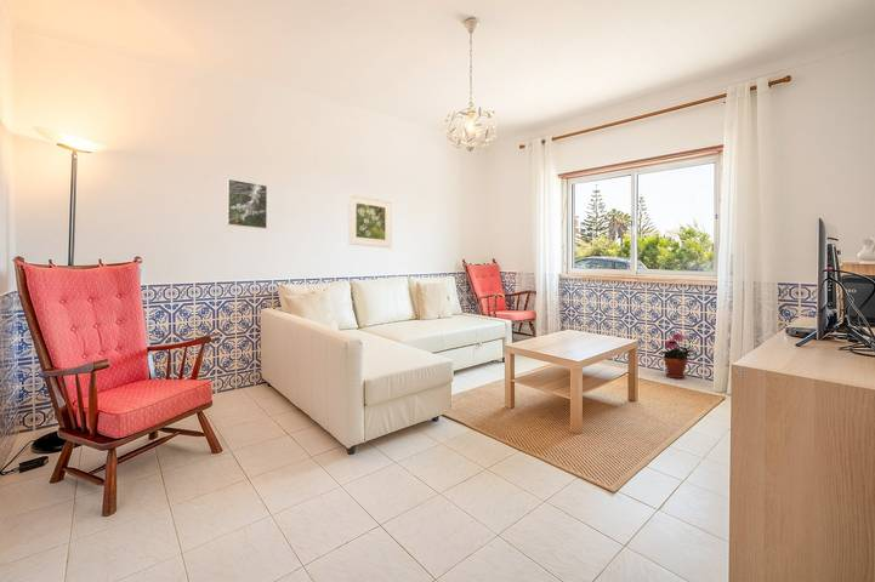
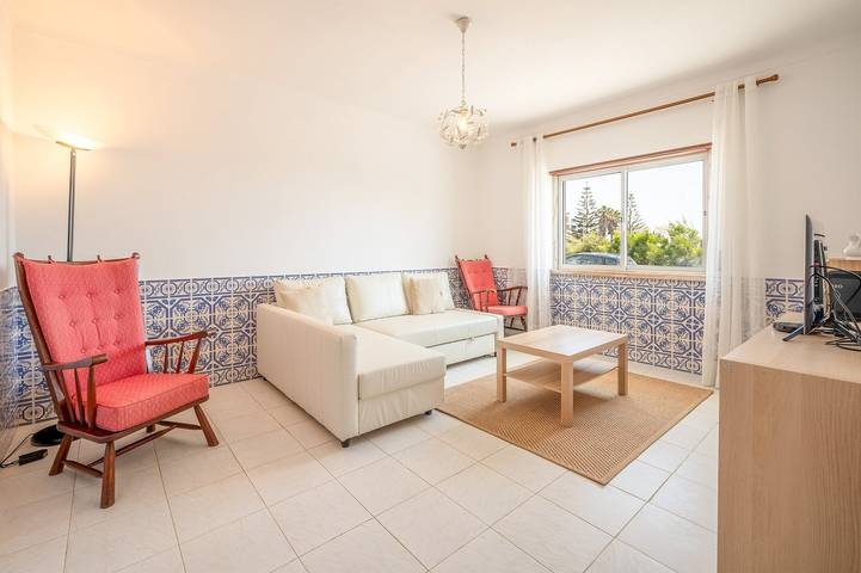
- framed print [347,193,393,249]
- potted plant [661,332,692,380]
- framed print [226,178,268,230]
